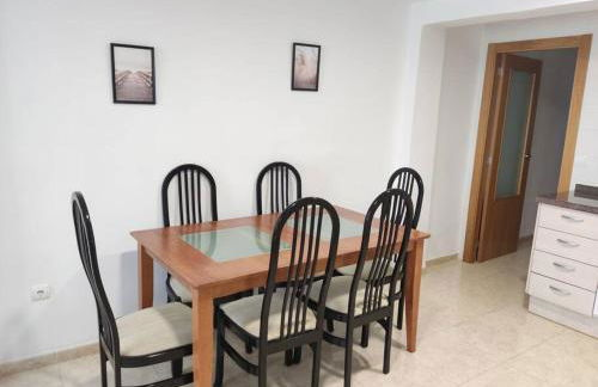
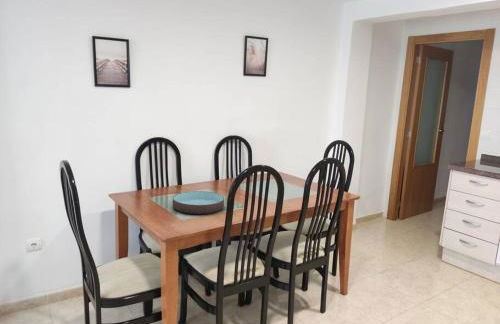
+ bowl [172,190,225,215]
